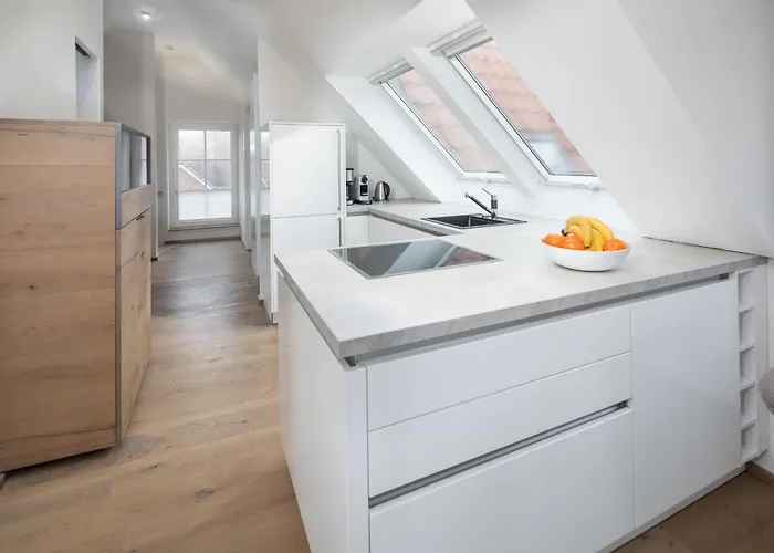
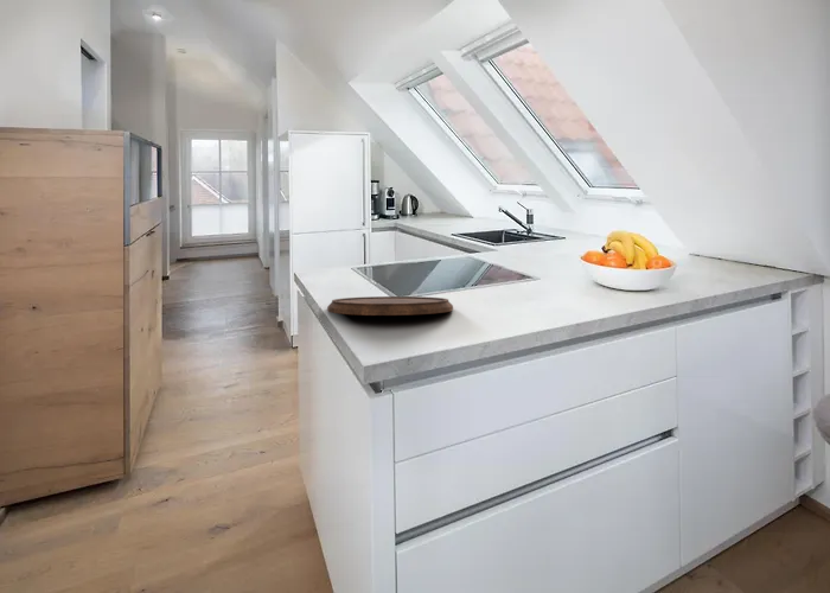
+ cutting board [326,295,454,317]
